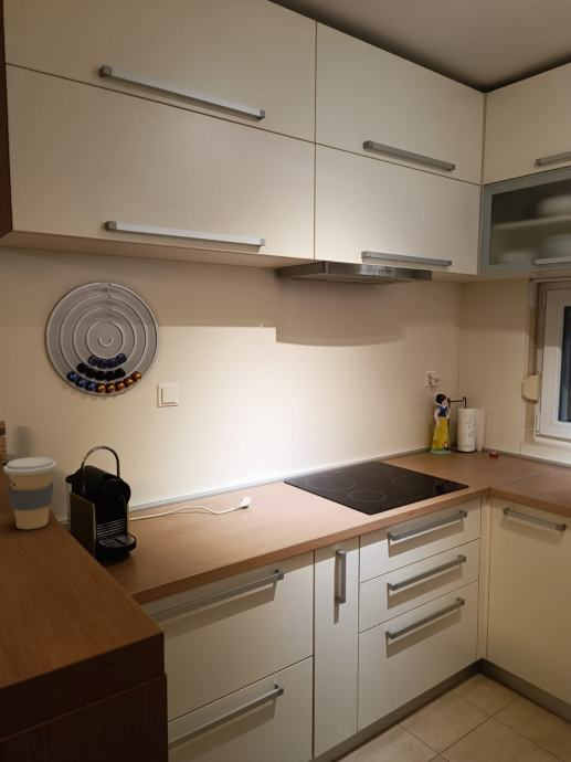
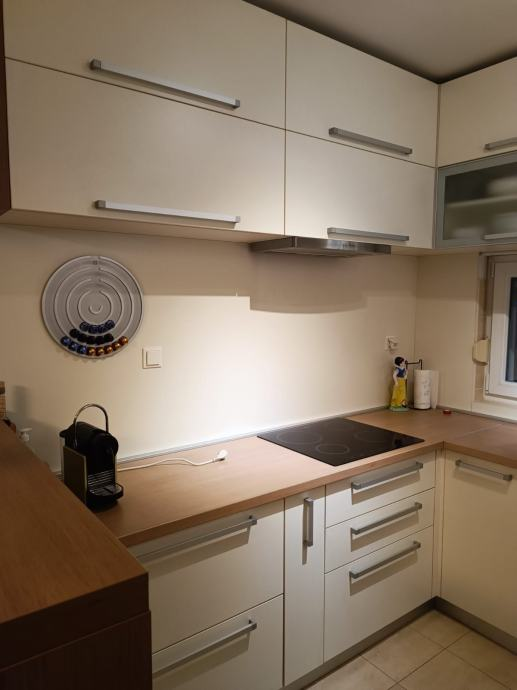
- coffee cup [2,456,57,530]
